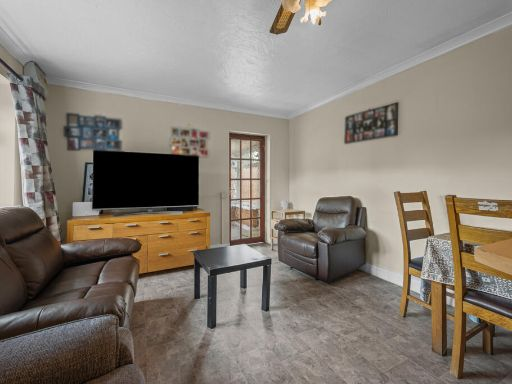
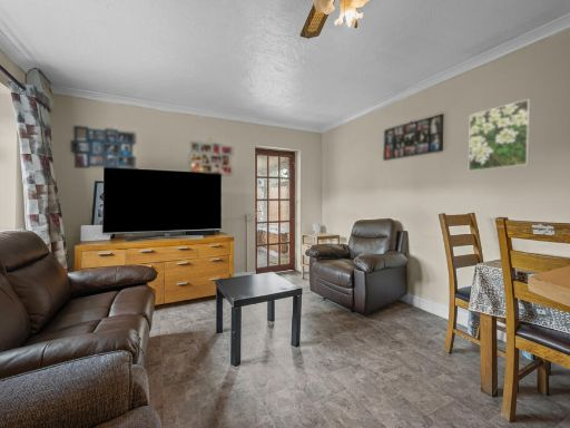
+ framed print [468,98,532,173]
